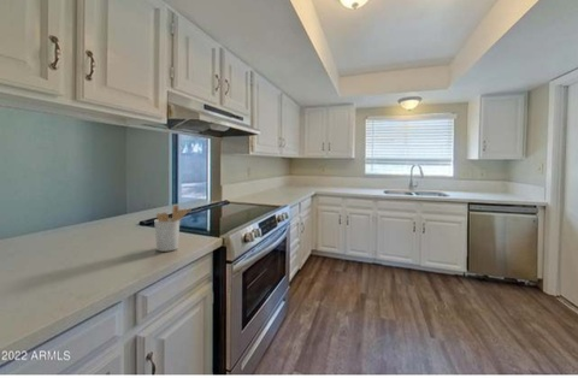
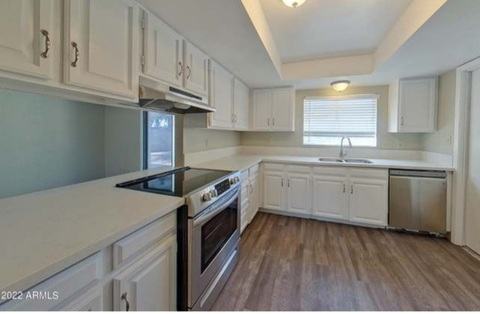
- utensil holder [153,203,193,253]
